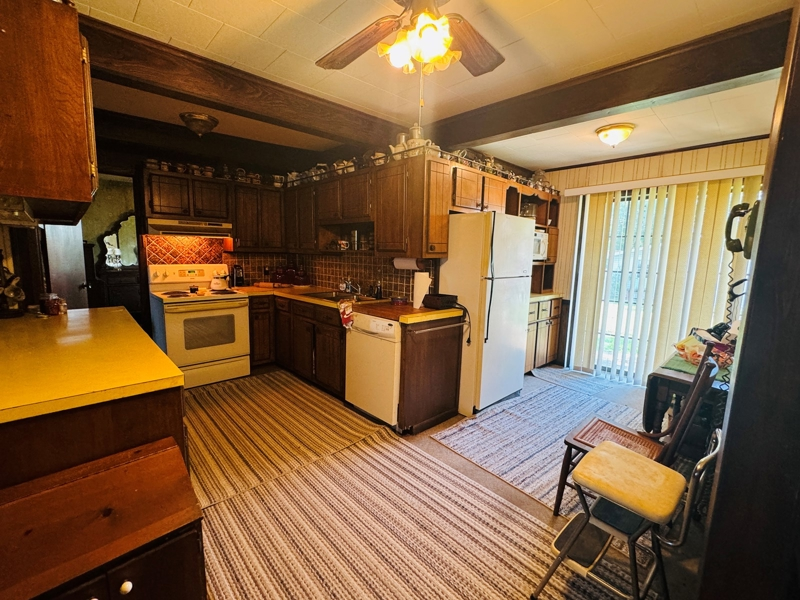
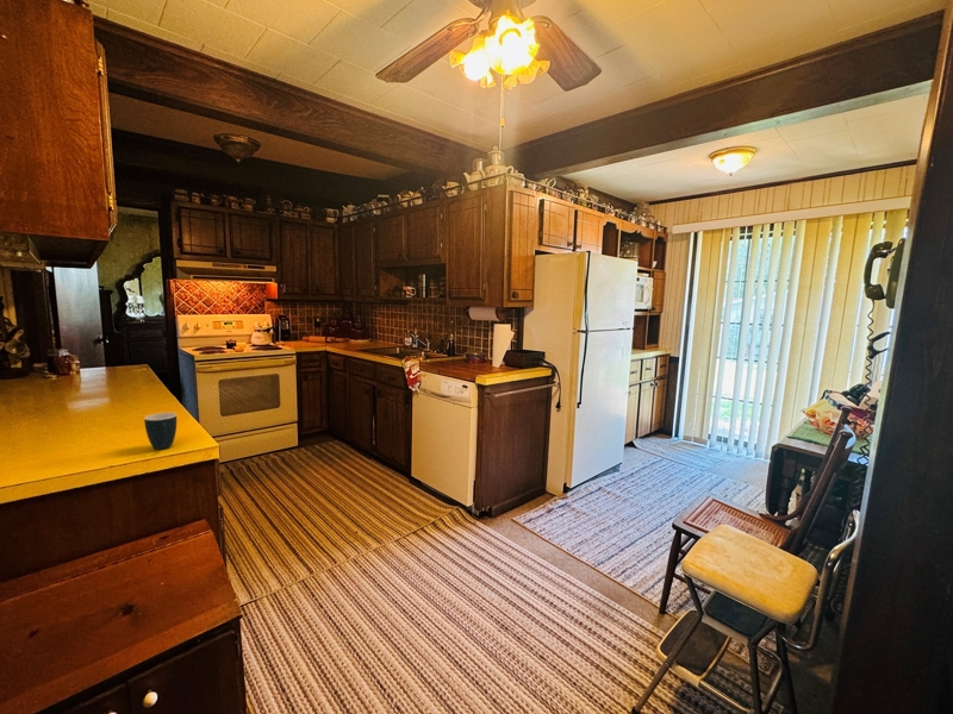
+ mug [143,412,177,451]
